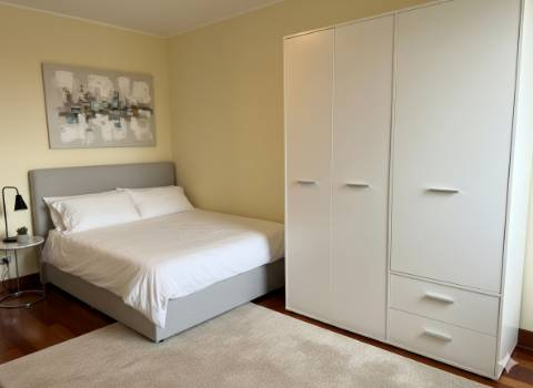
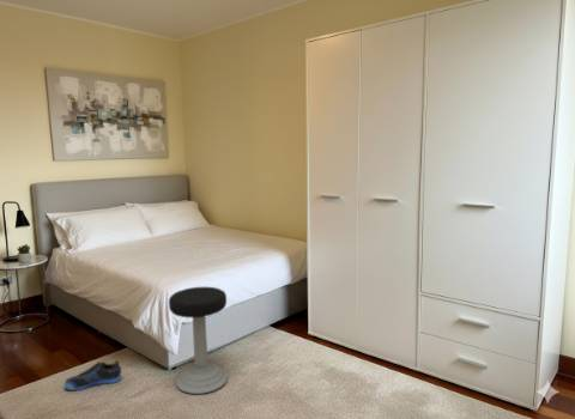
+ stool [168,286,229,395]
+ sneaker [63,359,122,391]
